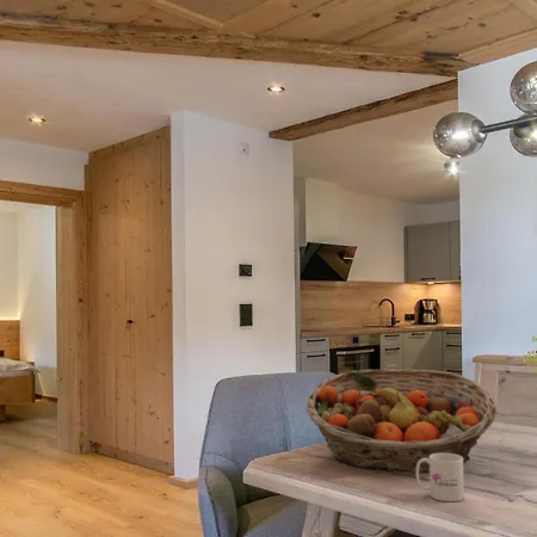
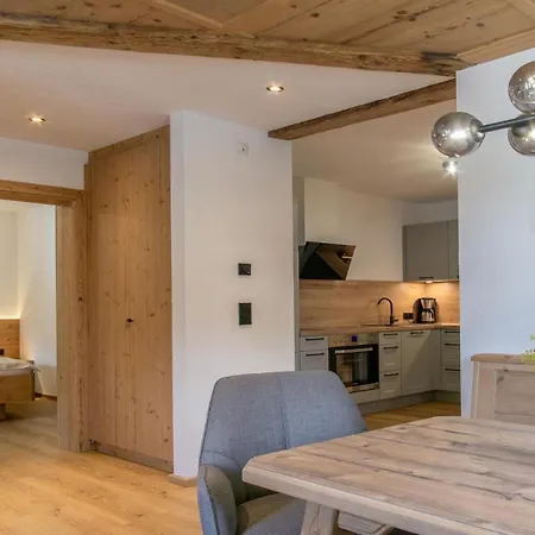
- mug [415,453,465,502]
- fruit basket [304,369,498,474]
